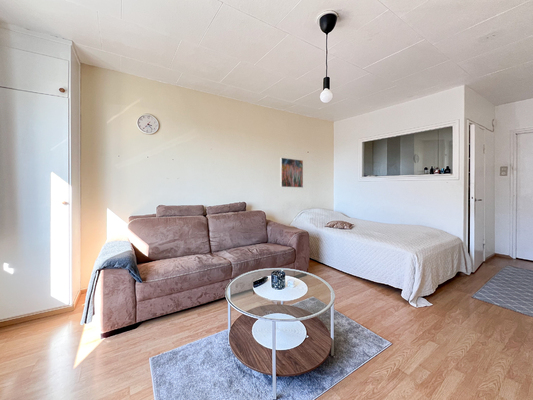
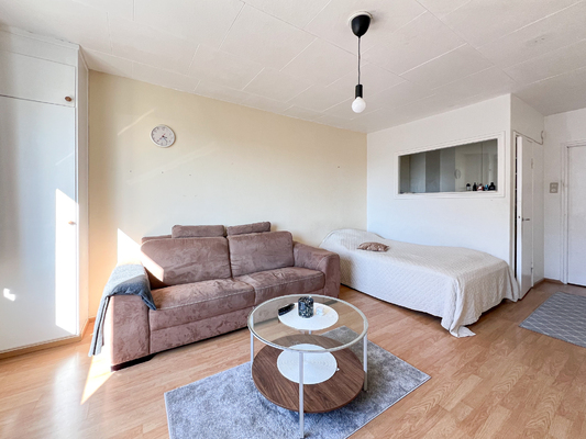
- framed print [279,157,304,189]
